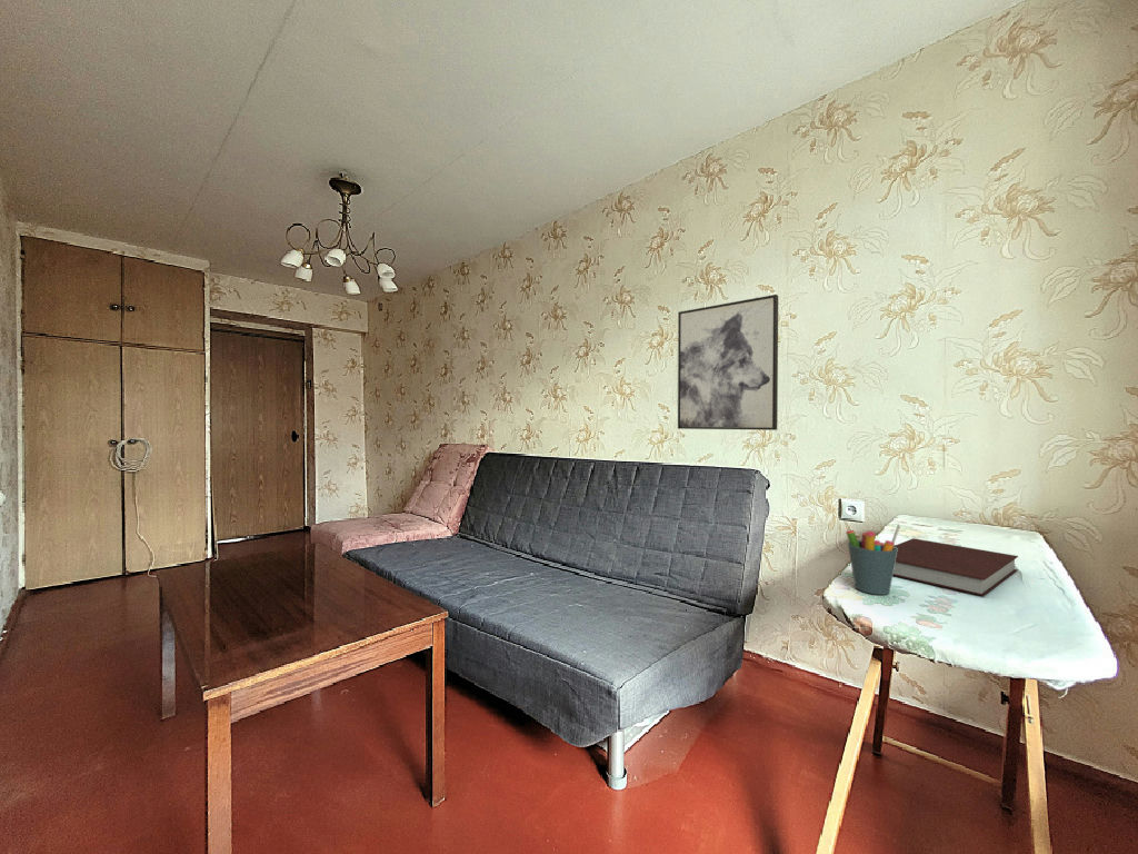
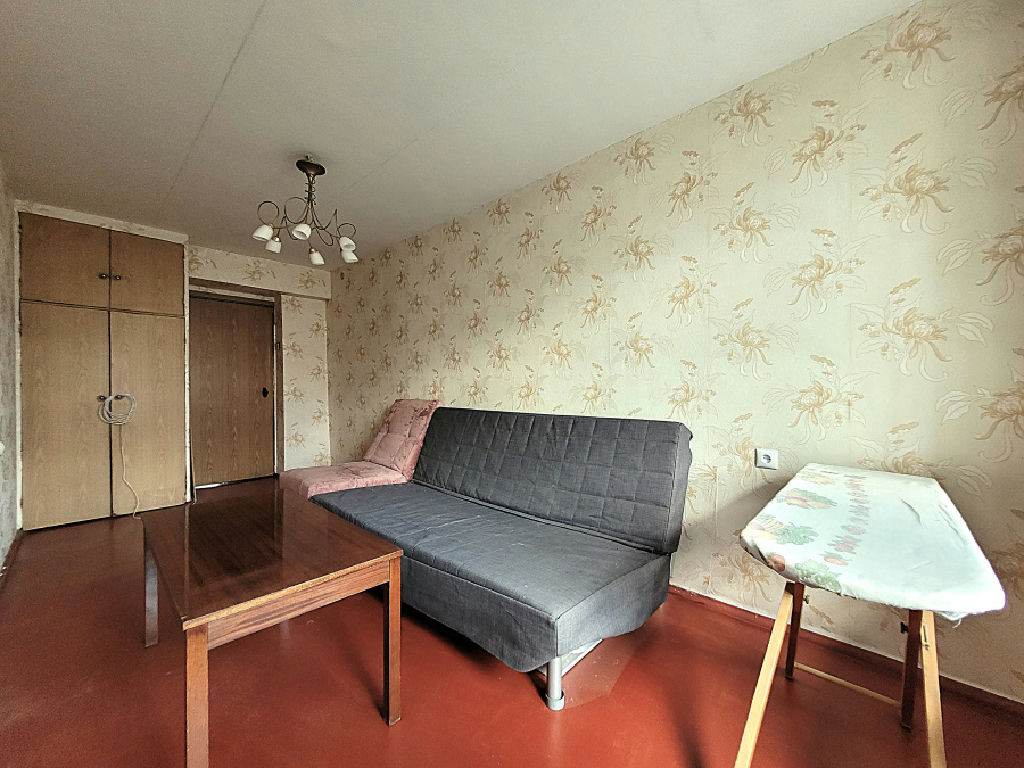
- wall art [677,294,779,431]
- pen holder [845,524,901,596]
- notebook [892,537,1019,597]
